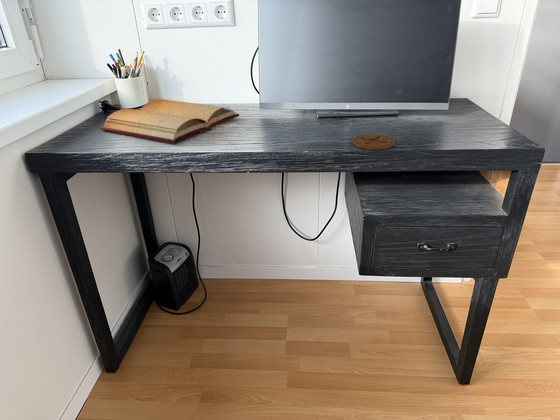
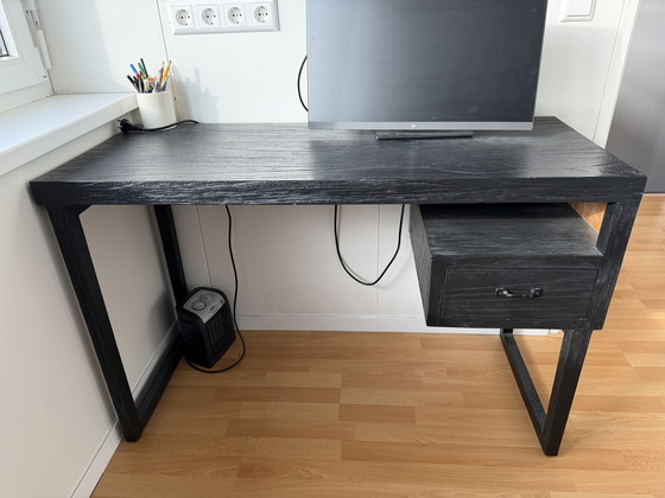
- bible [99,98,240,144]
- coaster [352,133,396,151]
